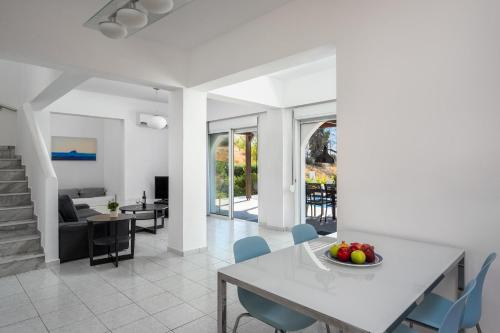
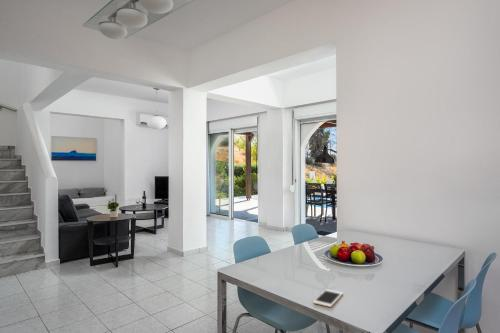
+ cell phone [312,288,344,308]
